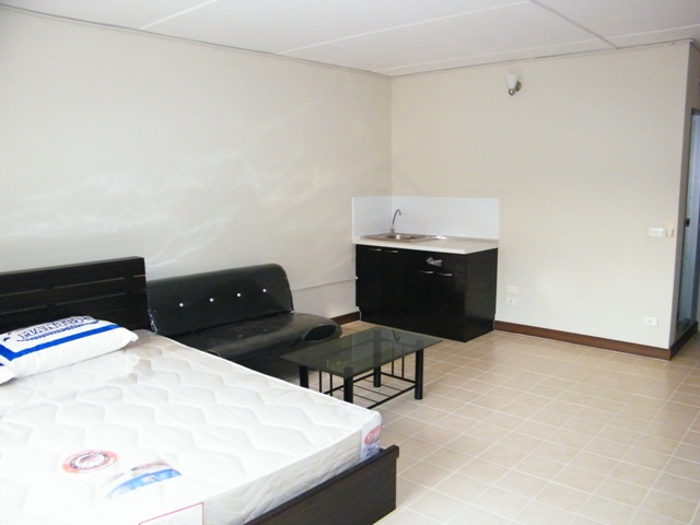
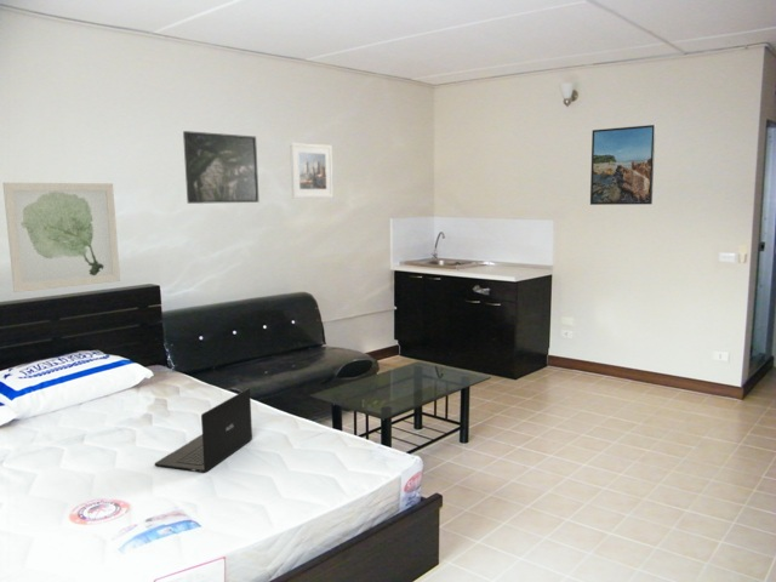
+ wall art [2,182,121,293]
+ laptop [153,387,253,474]
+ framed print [182,130,259,205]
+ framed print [589,124,657,206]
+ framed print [289,142,335,199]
